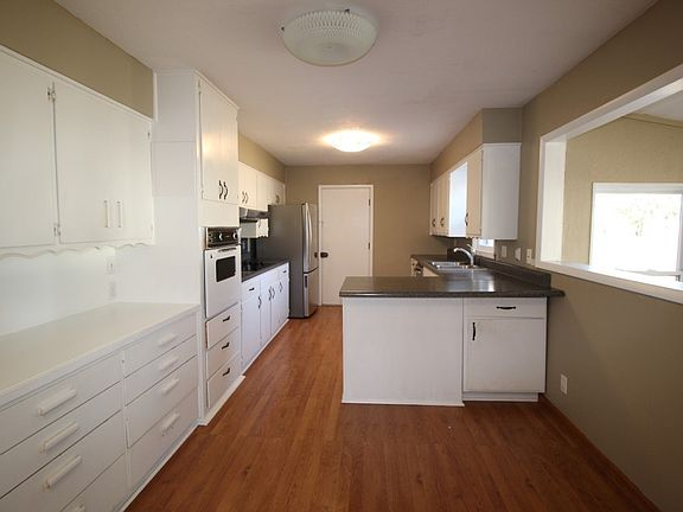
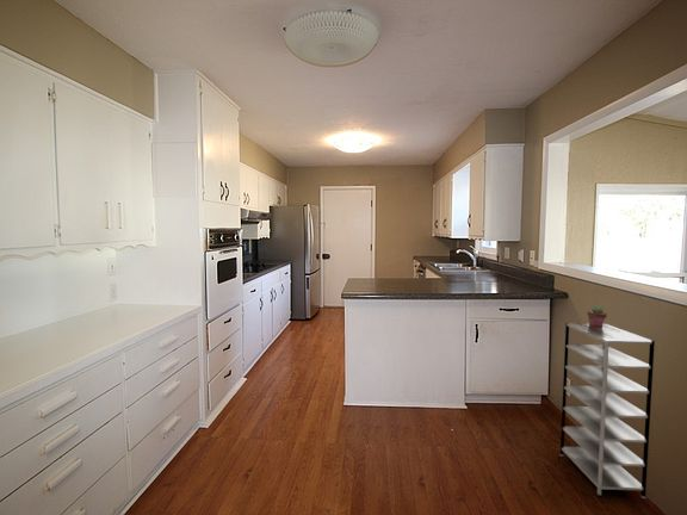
+ potted succulent [587,305,608,328]
+ shelving unit [559,322,656,500]
